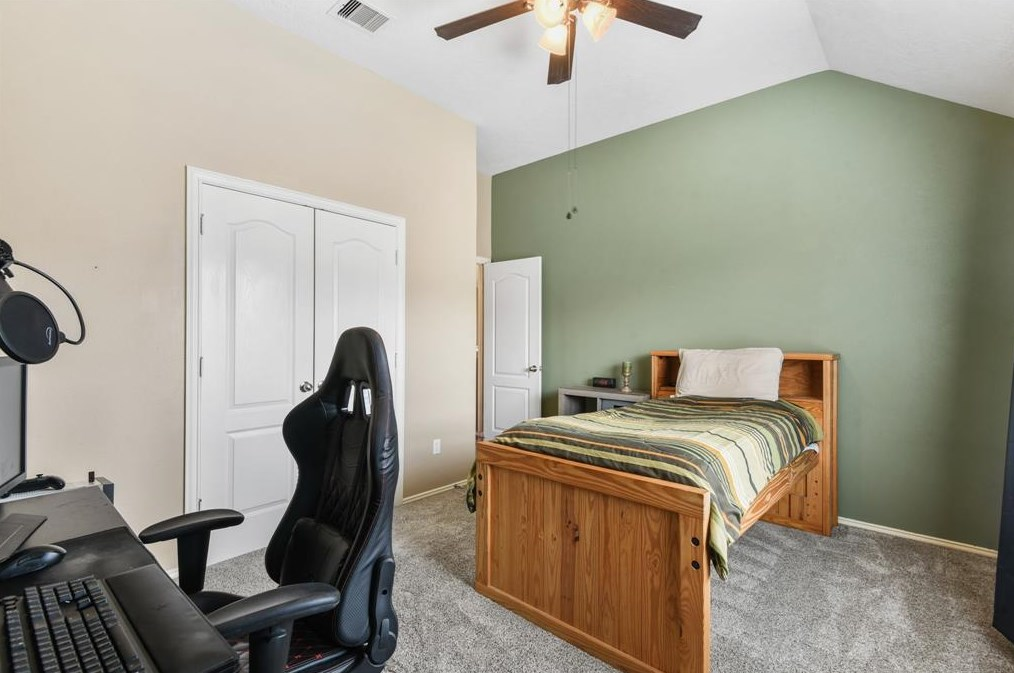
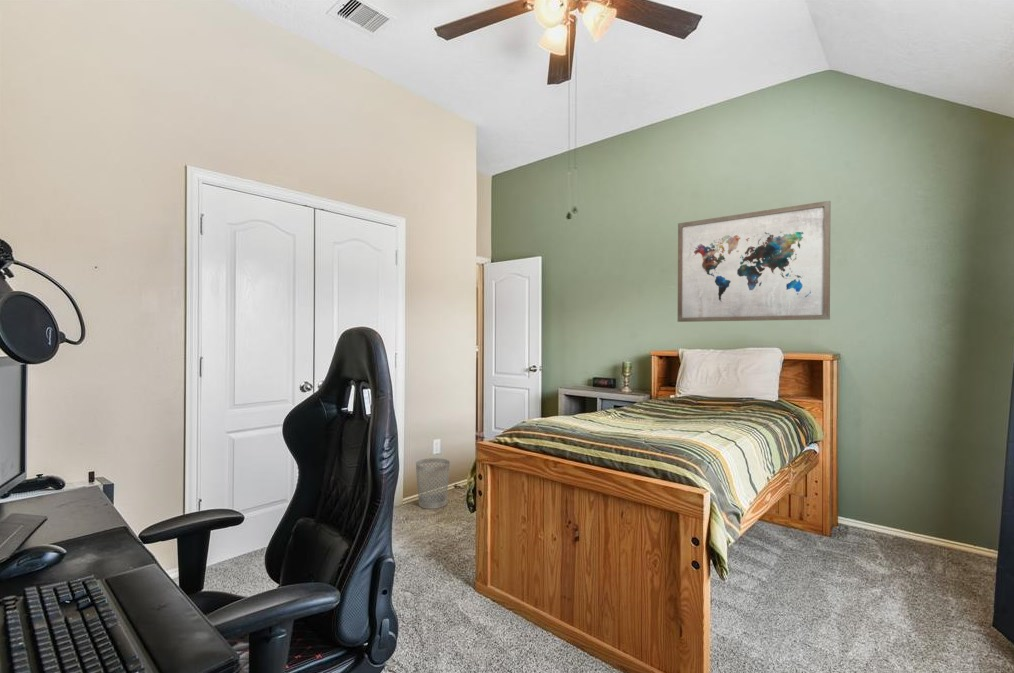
+ wall art [677,200,831,323]
+ wastebasket [415,457,451,510]
